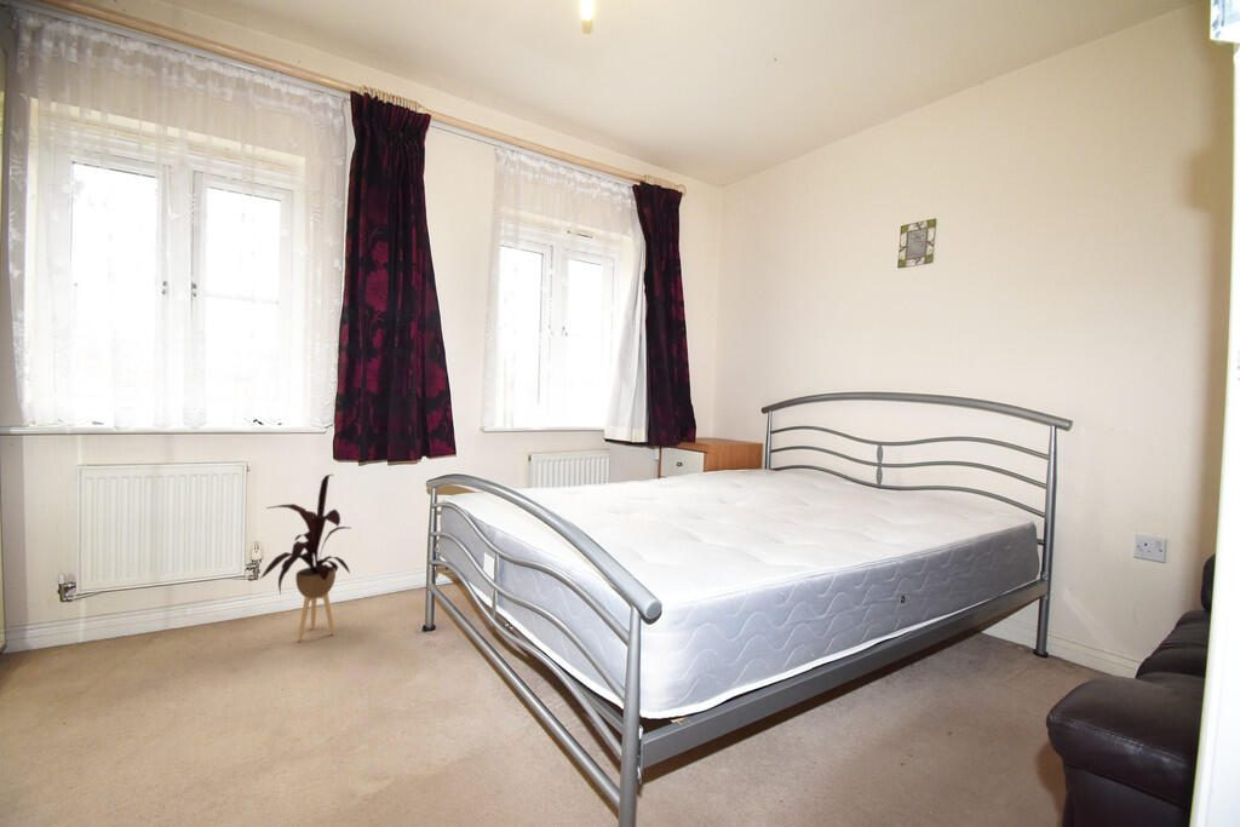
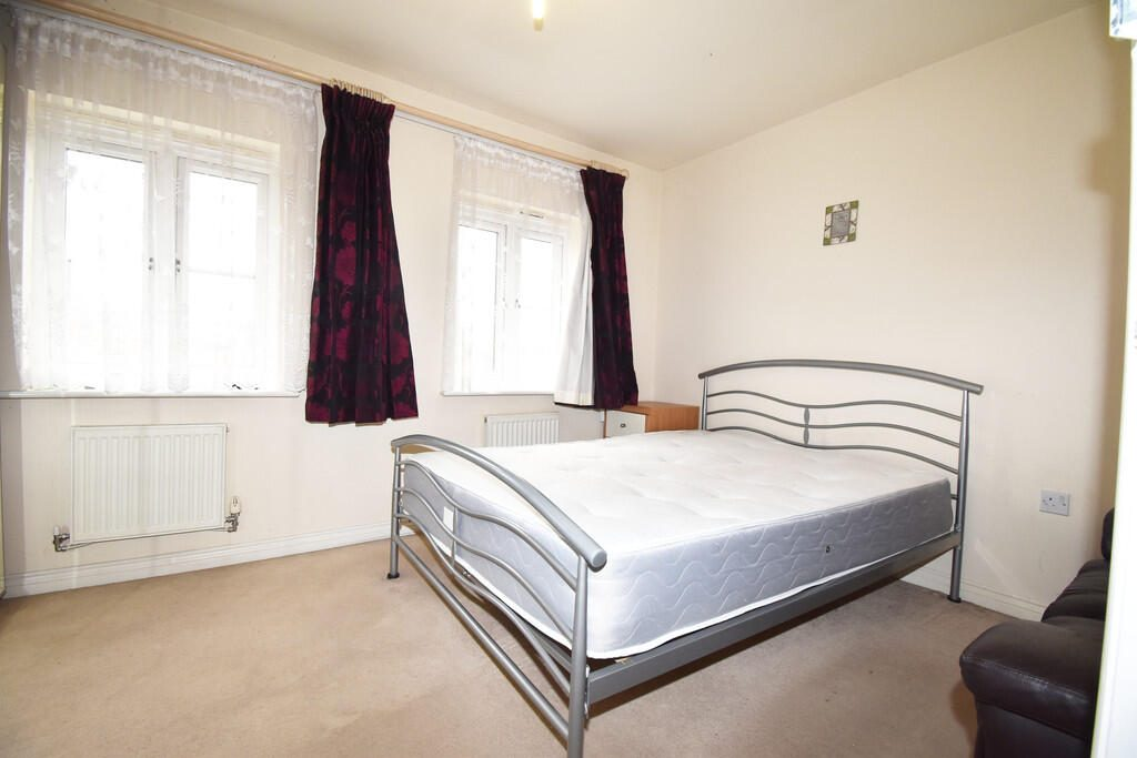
- house plant [258,473,351,643]
